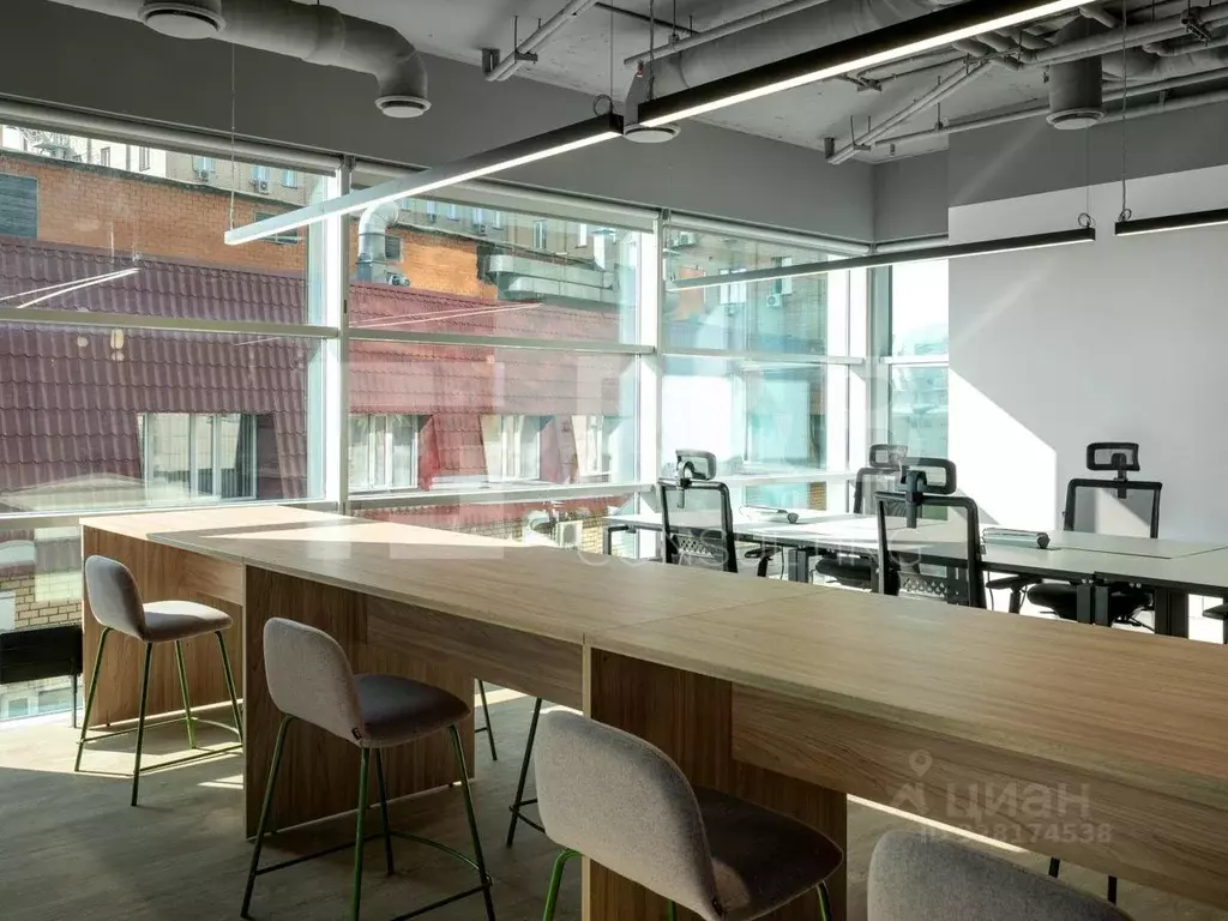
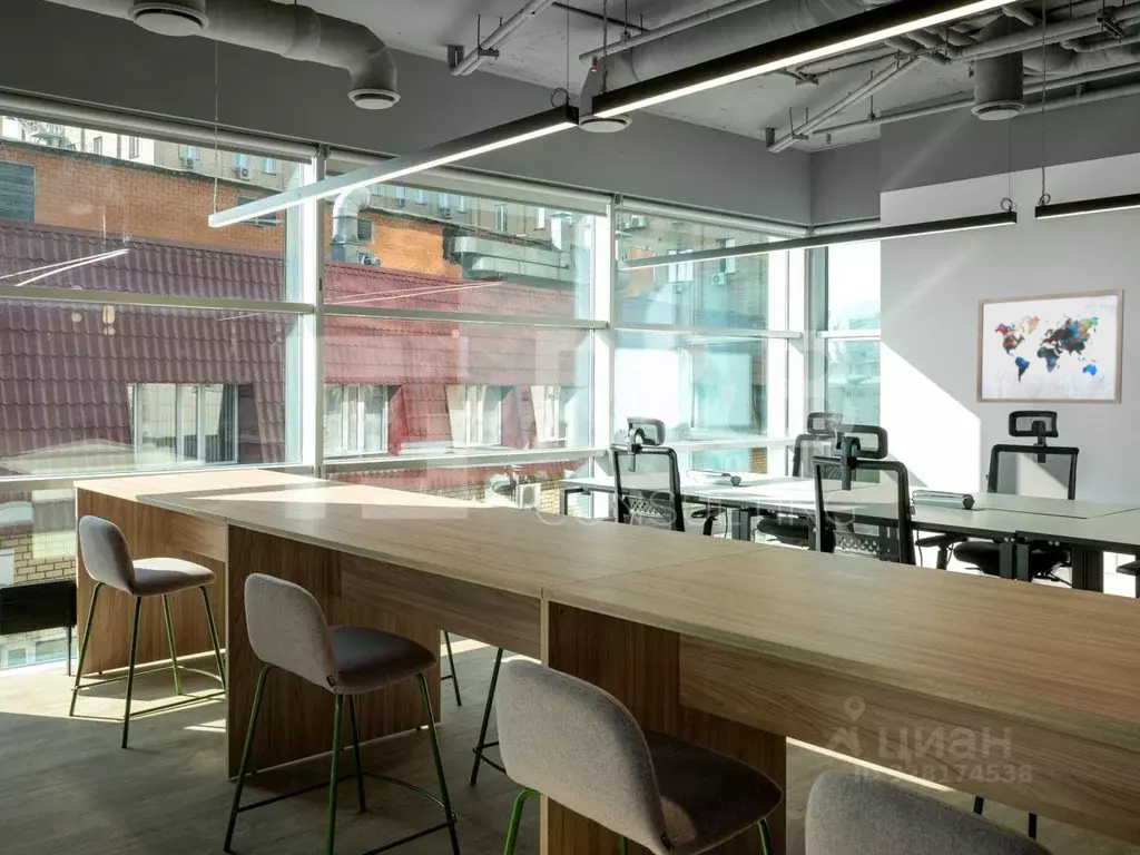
+ wall art [975,287,1126,405]
